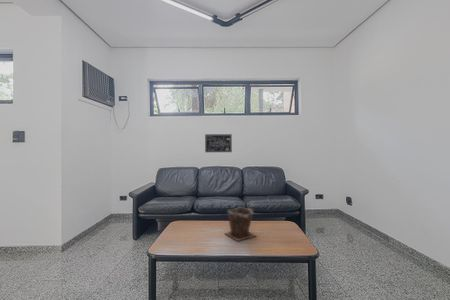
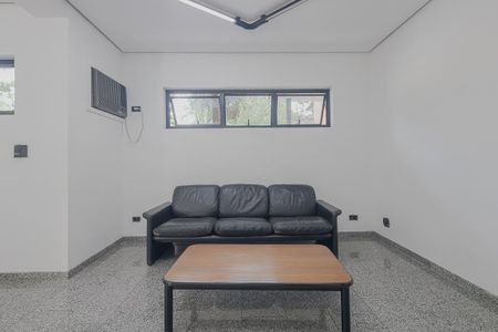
- wall art [204,133,233,153]
- plant pot [224,207,257,242]
